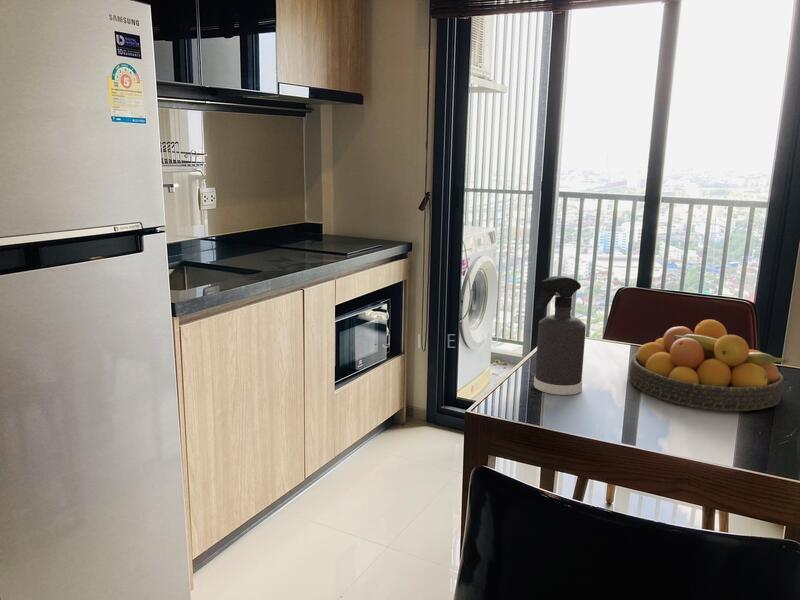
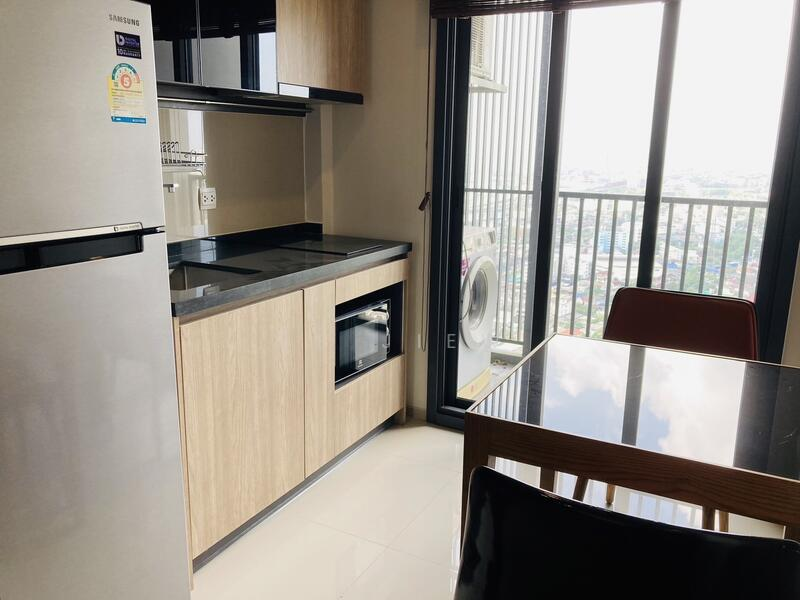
- spray bottle [533,275,587,396]
- fruit bowl [628,319,790,412]
